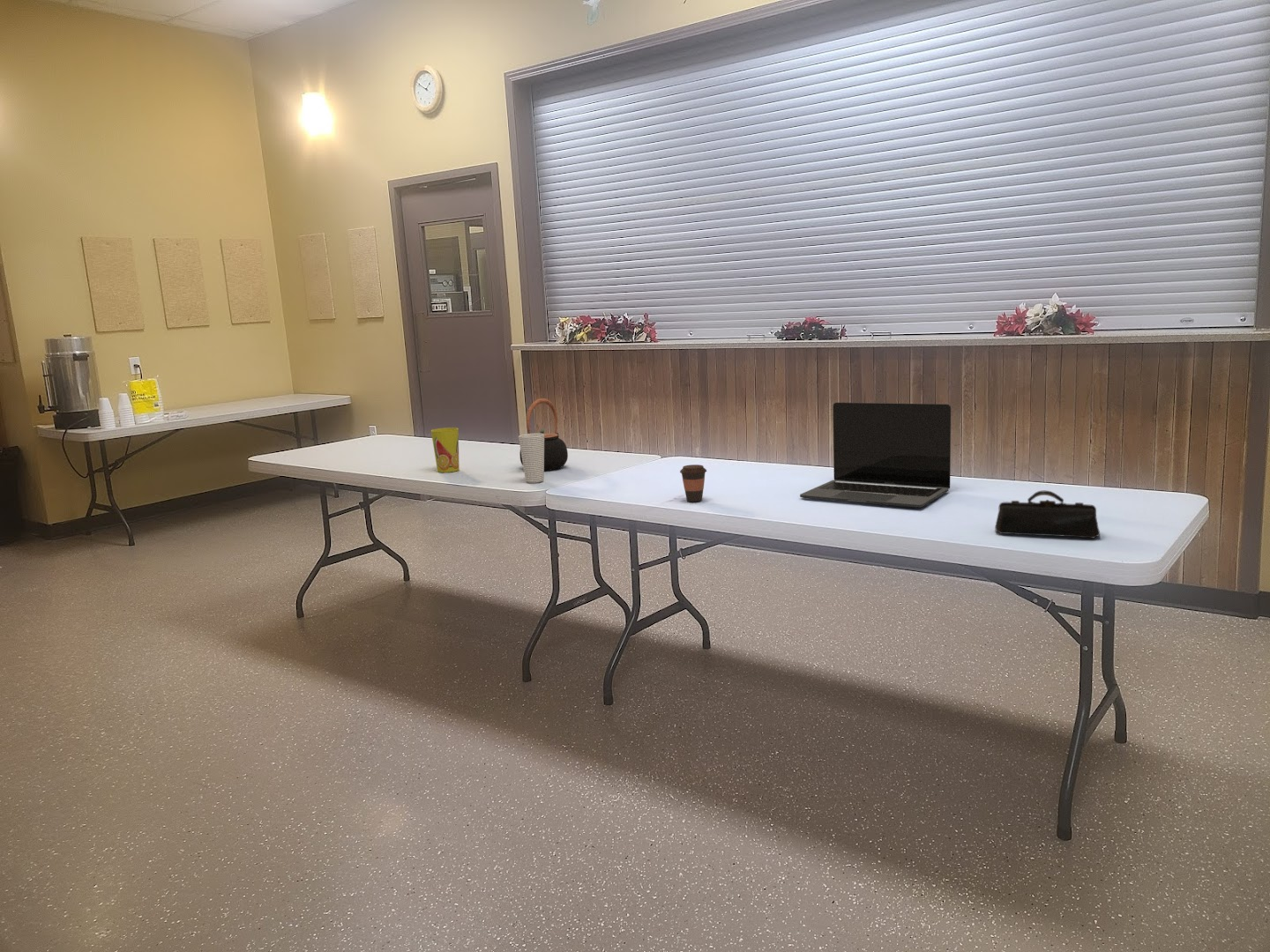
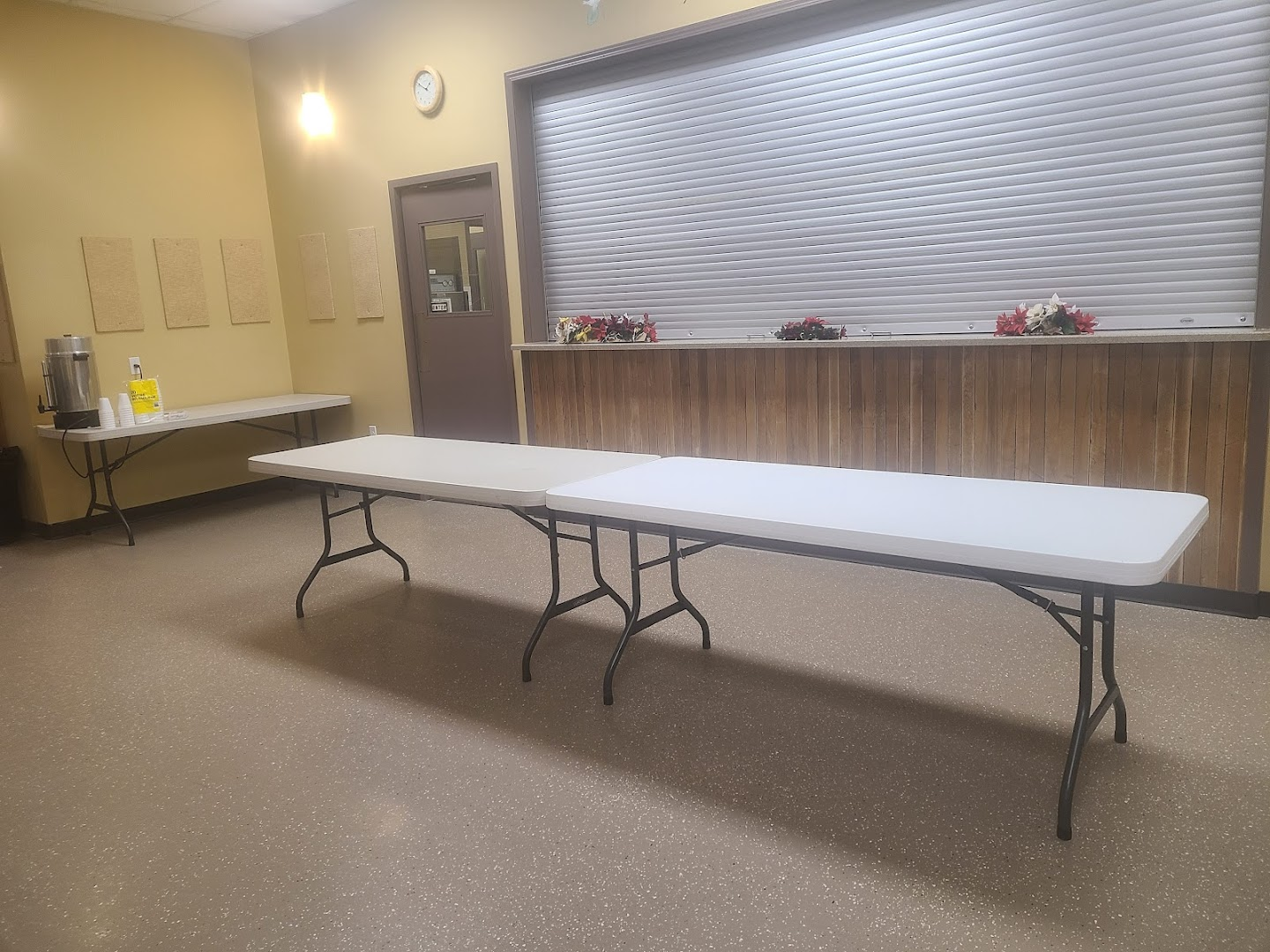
- cup [518,433,545,484]
- teapot [519,398,569,472]
- coffee cup [679,464,707,502]
- laptop [799,402,952,508]
- pencil case [994,490,1101,539]
- cup [430,427,460,473]
